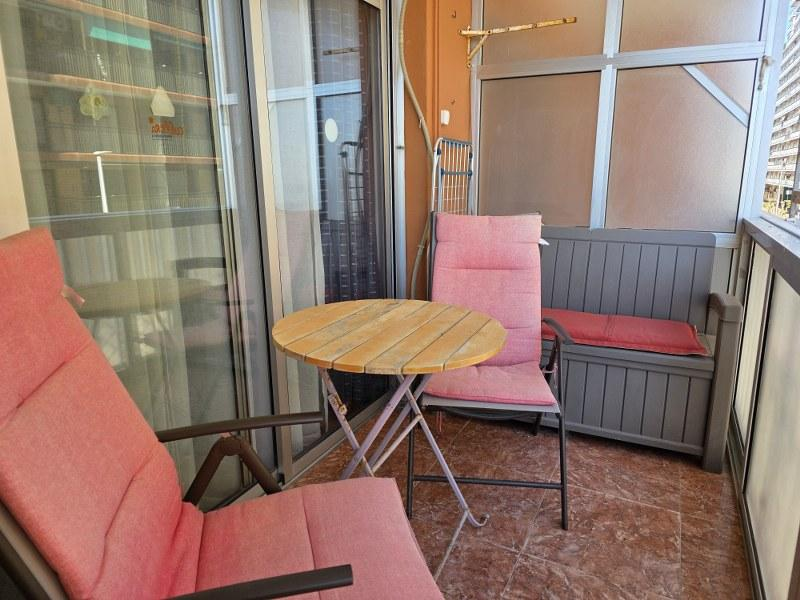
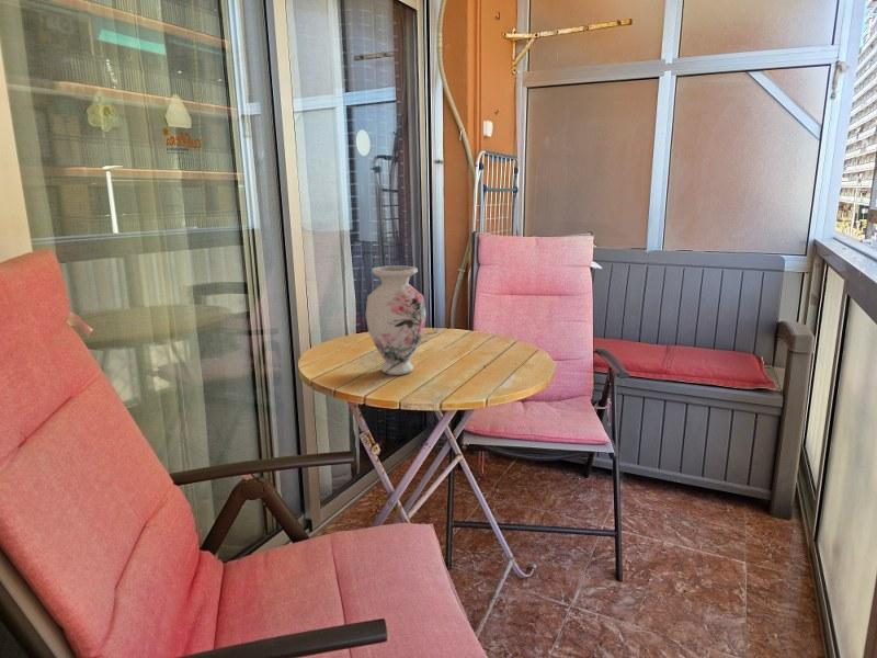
+ vase [365,264,428,376]
